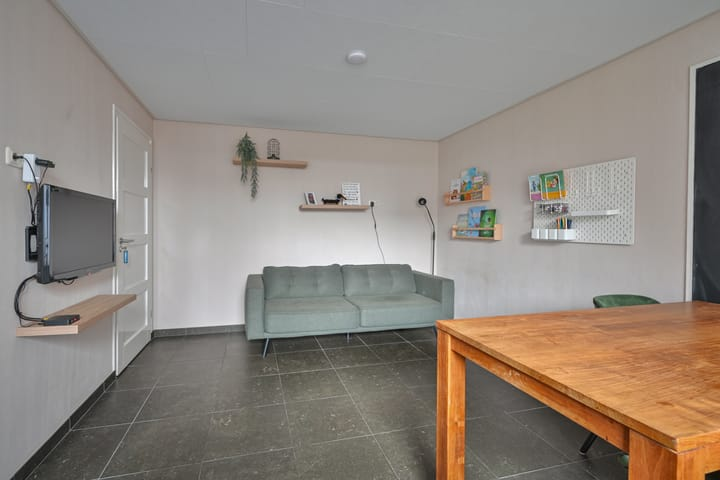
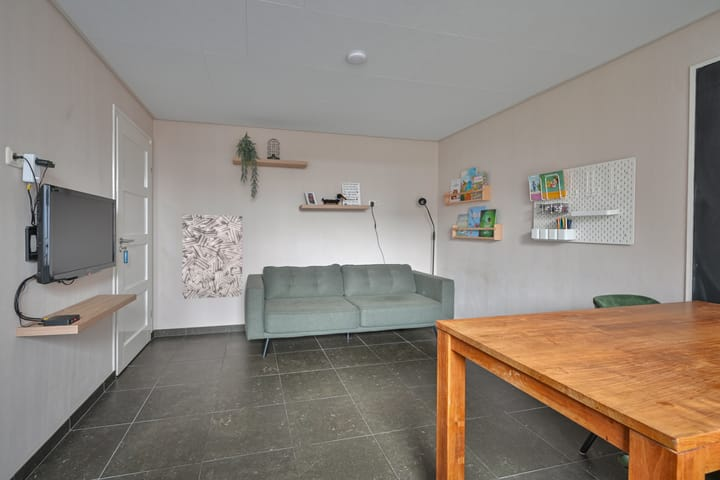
+ wall art [182,214,243,300]
